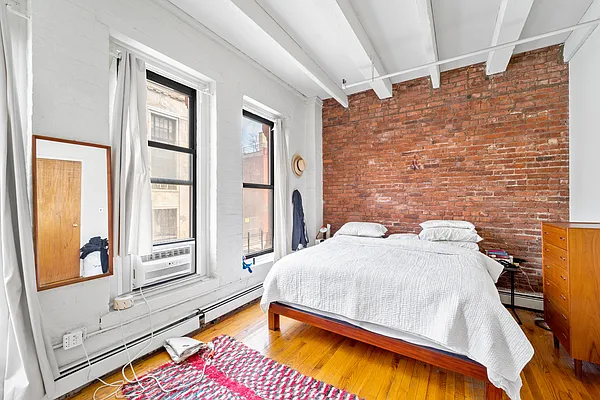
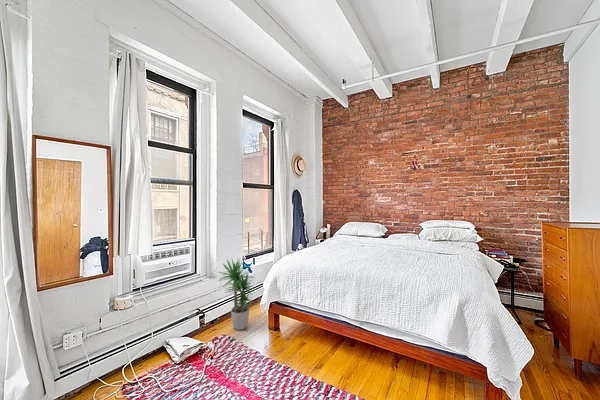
+ potted plant [215,258,258,331]
